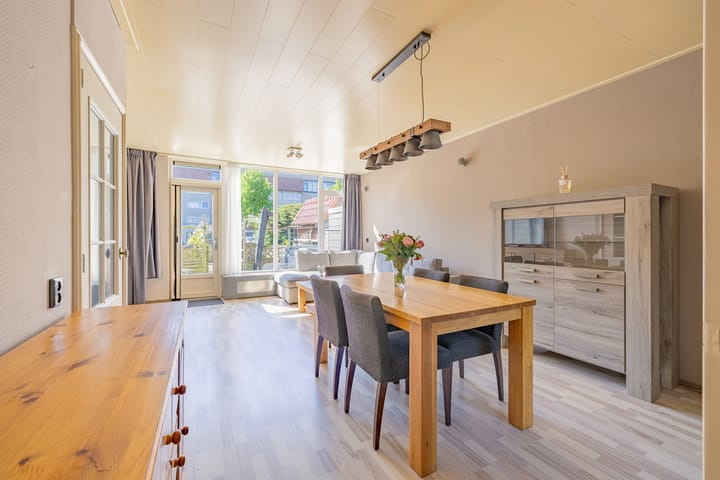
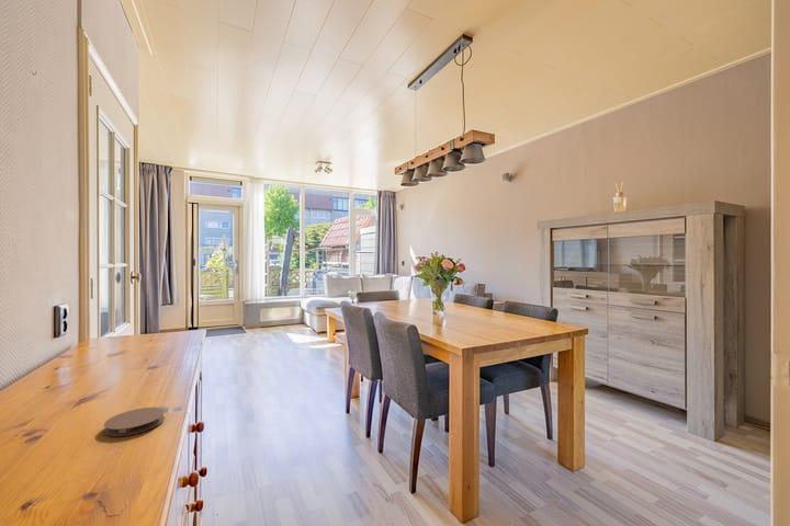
+ coaster [103,407,166,437]
